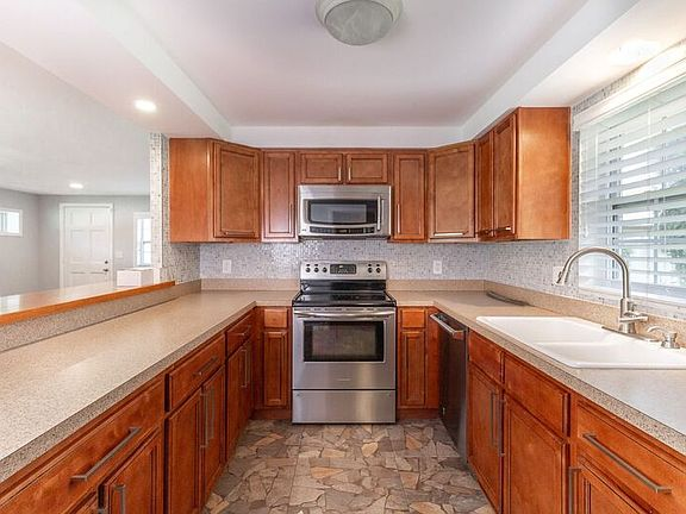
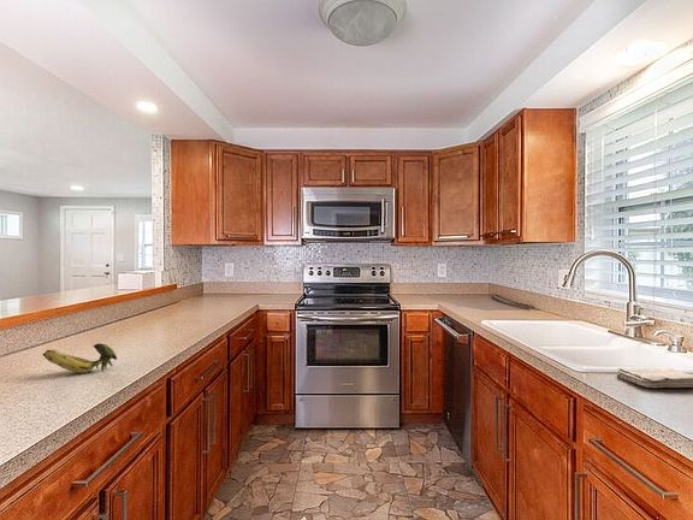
+ banana [42,342,118,374]
+ washcloth [616,367,693,389]
